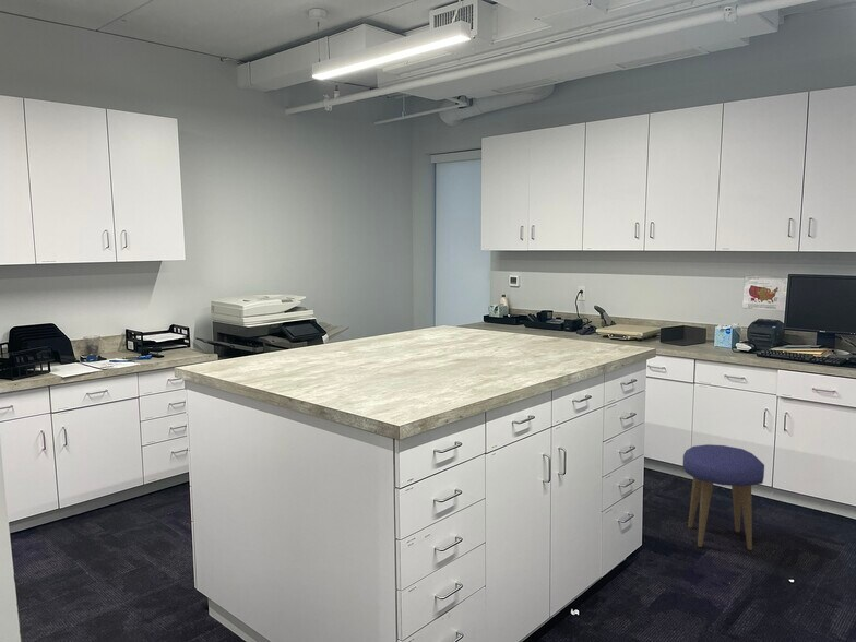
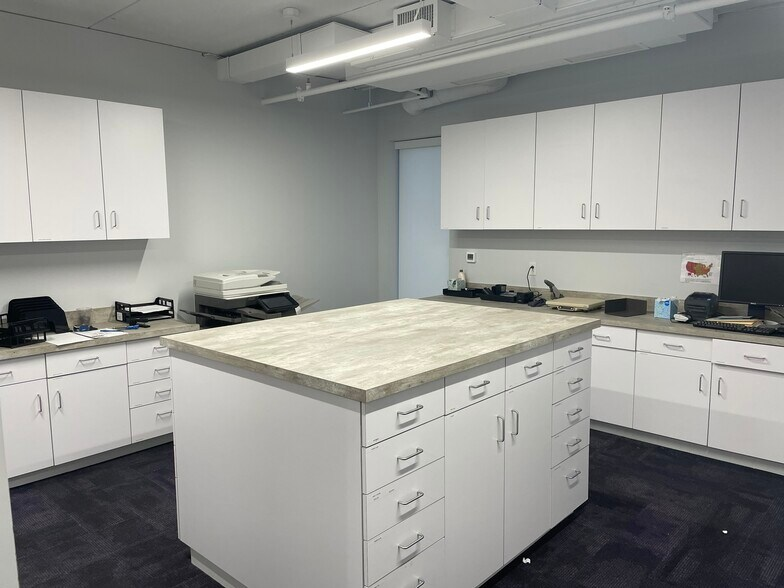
- stool [682,443,765,551]
